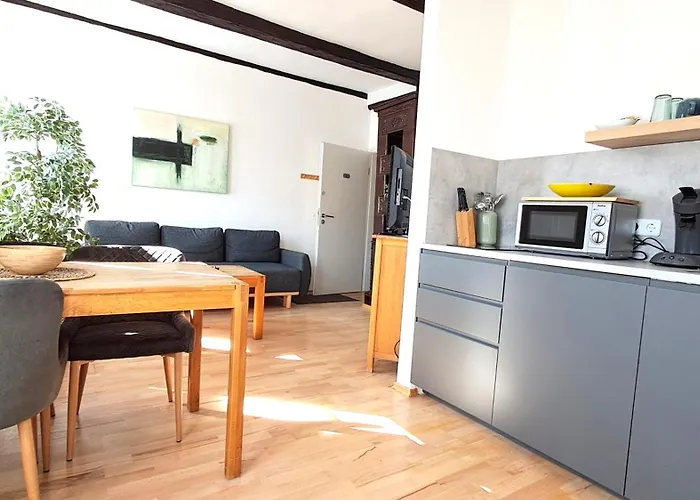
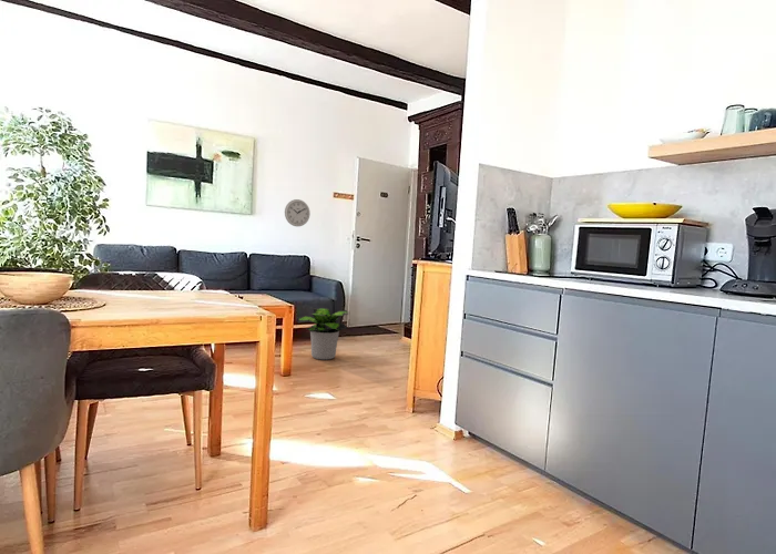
+ potted plant [296,307,349,361]
+ wall clock [284,198,312,227]
